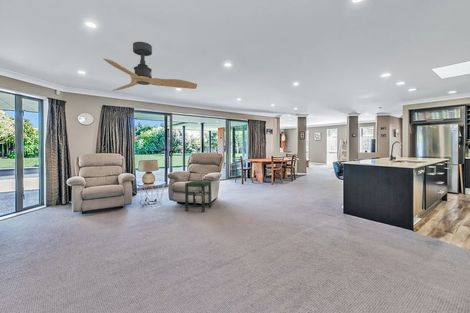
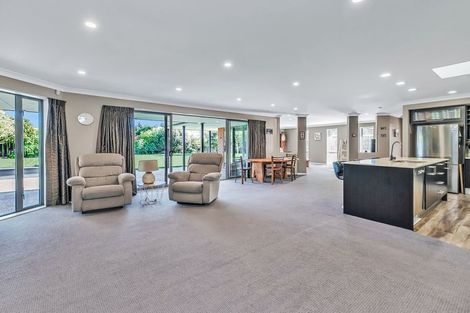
- stool [184,180,212,213]
- ceiling fan [102,41,198,92]
